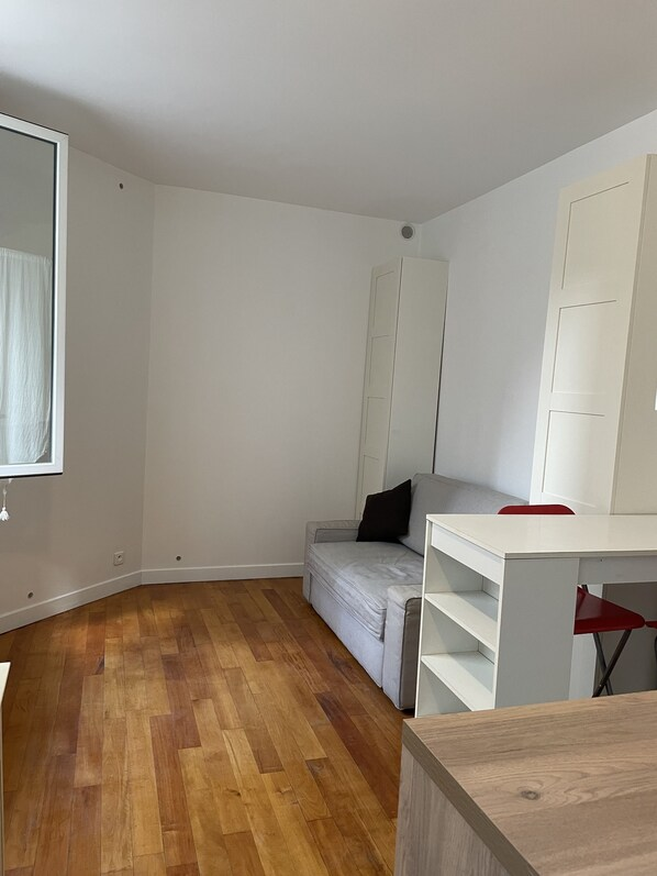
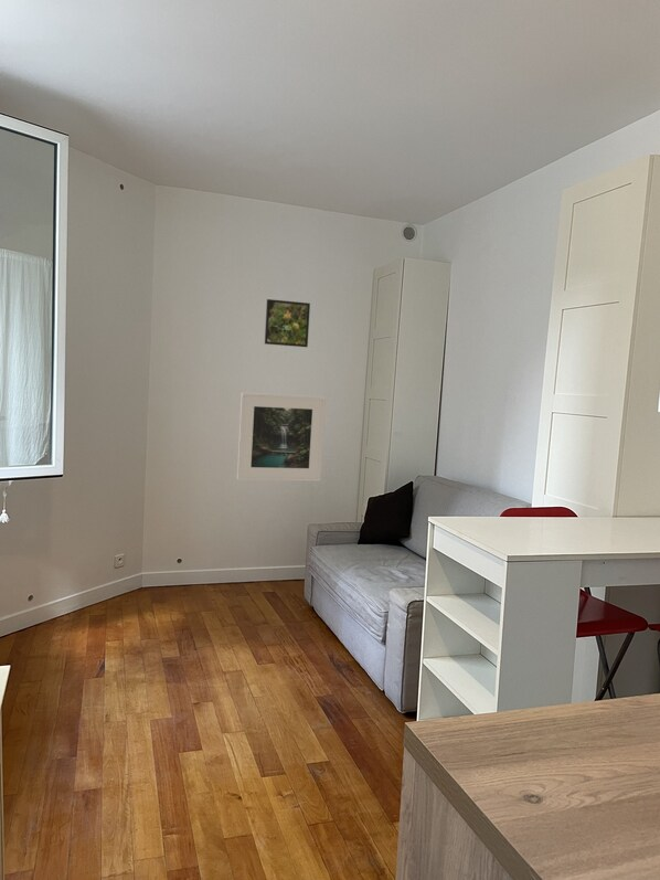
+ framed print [264,298,311,348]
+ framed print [236,392,327,483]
